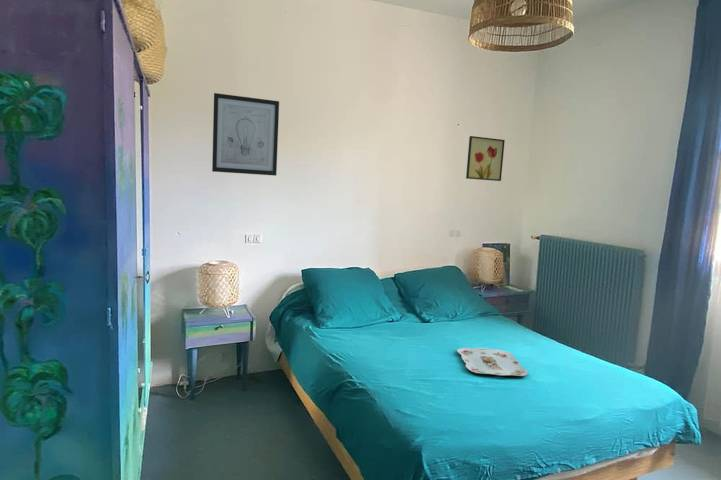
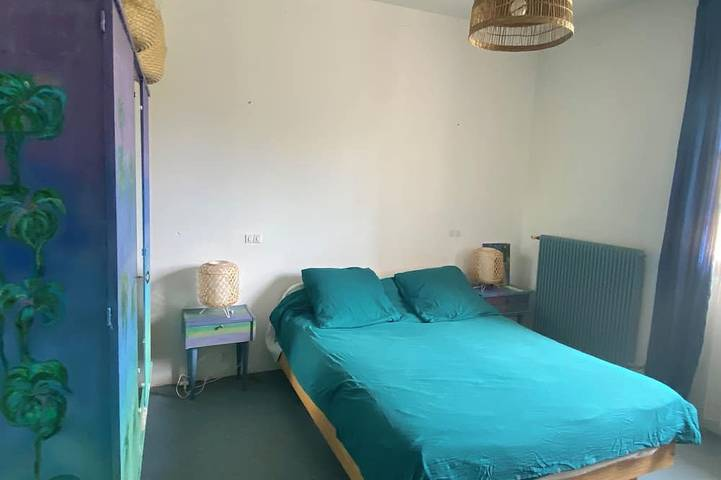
- wall art [465,135,506,182]
- serving tray [456,347,529,377]
- wall art [211,92,280,177]
